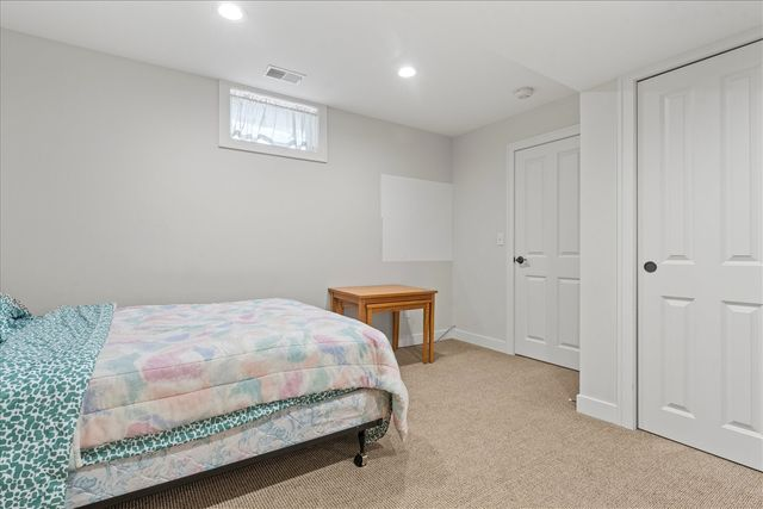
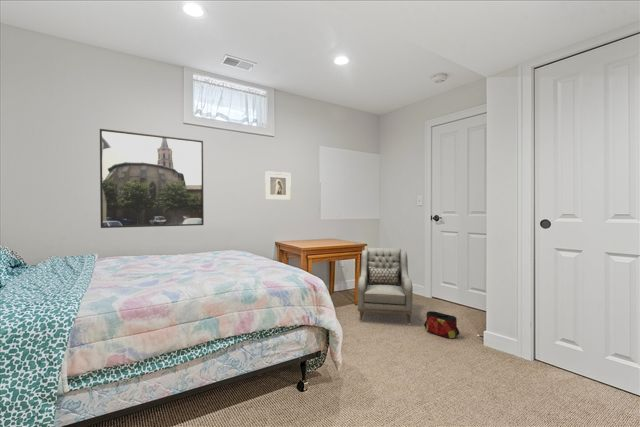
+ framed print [264,170,292,201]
+ armchair [357,247,414,326]
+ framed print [99,128,205,229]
+ bag [423,310,460,340]
